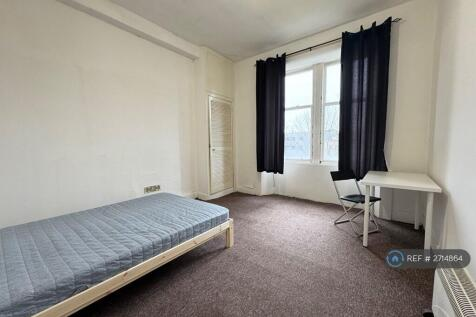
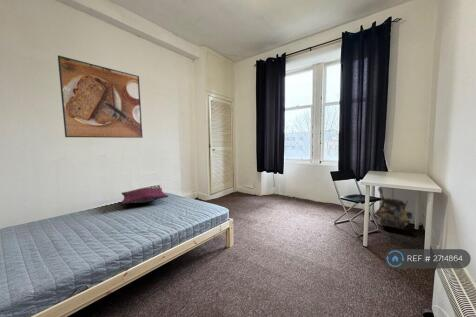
+ backpack [372,186,414,230]
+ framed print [57,54,144,139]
+ pillow [120,187,169,205]
